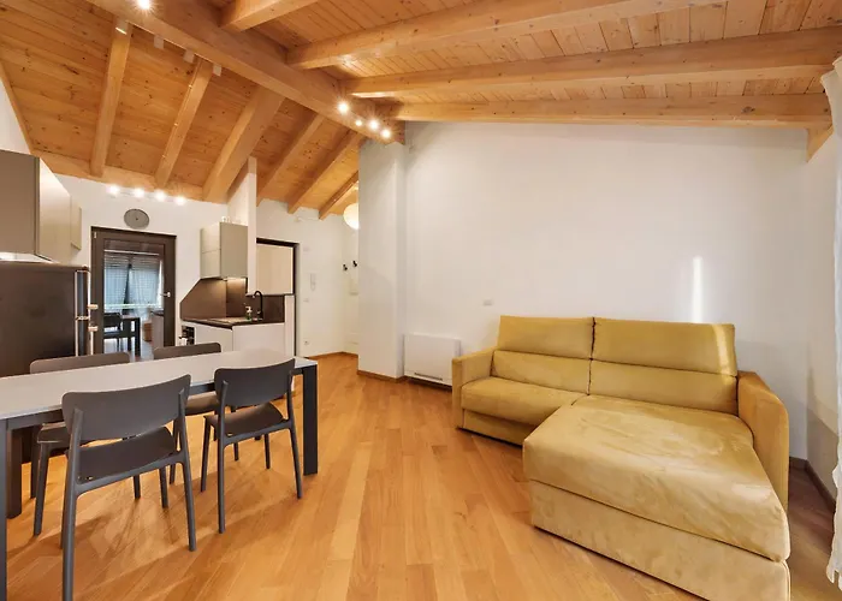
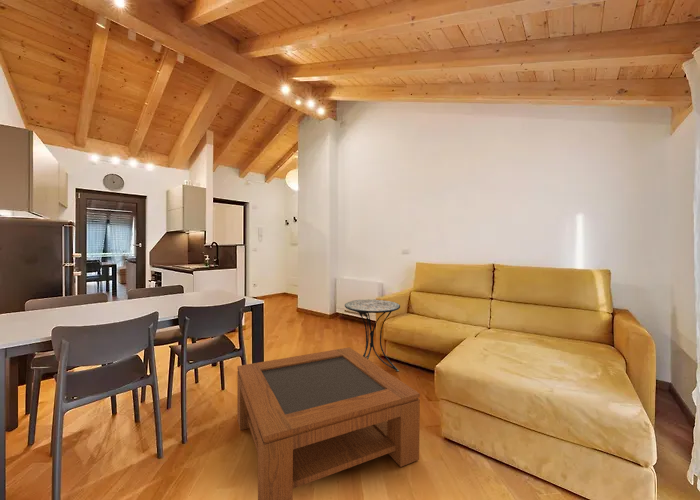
+ side table [344,298,401,372]
+ coffee table [236,346,421,500]
